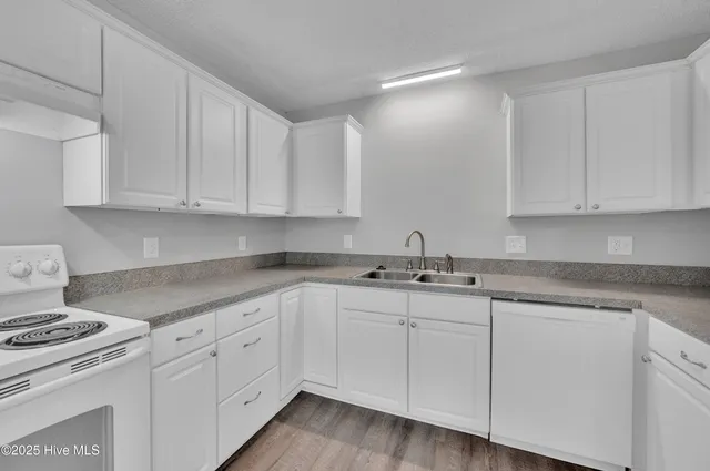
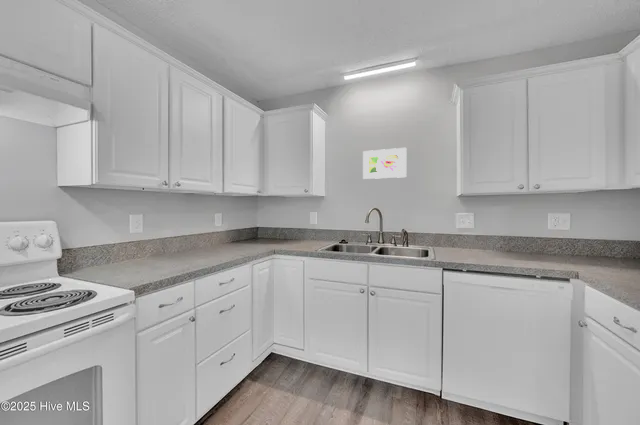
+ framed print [362,147,407,180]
